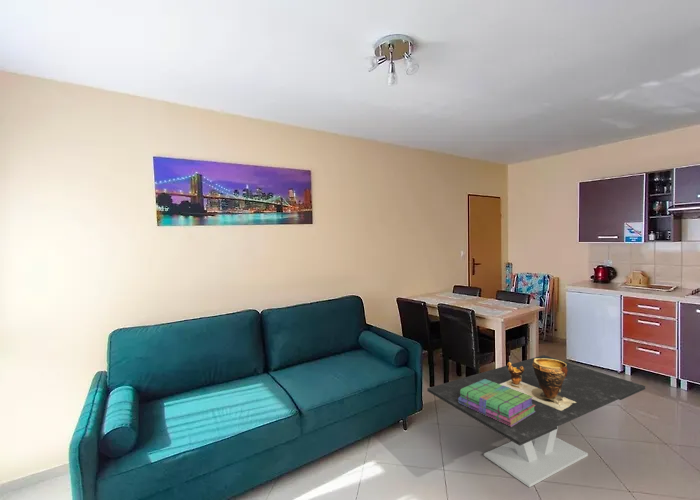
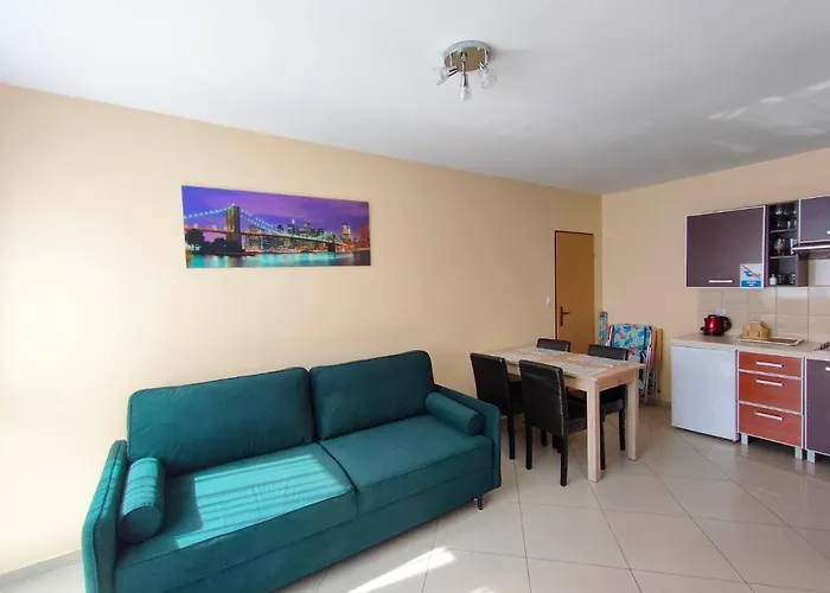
- stack of books [458,379,535,427]
- clay pot [500,358,576,411]
- coffee table [426,354,646,488]
